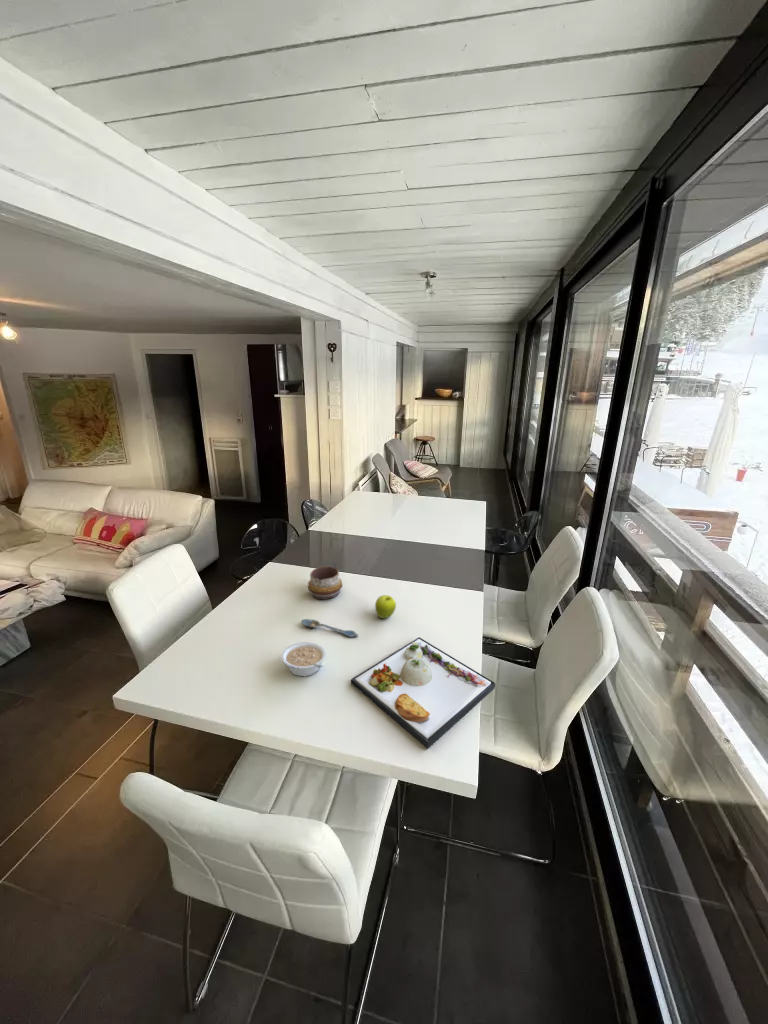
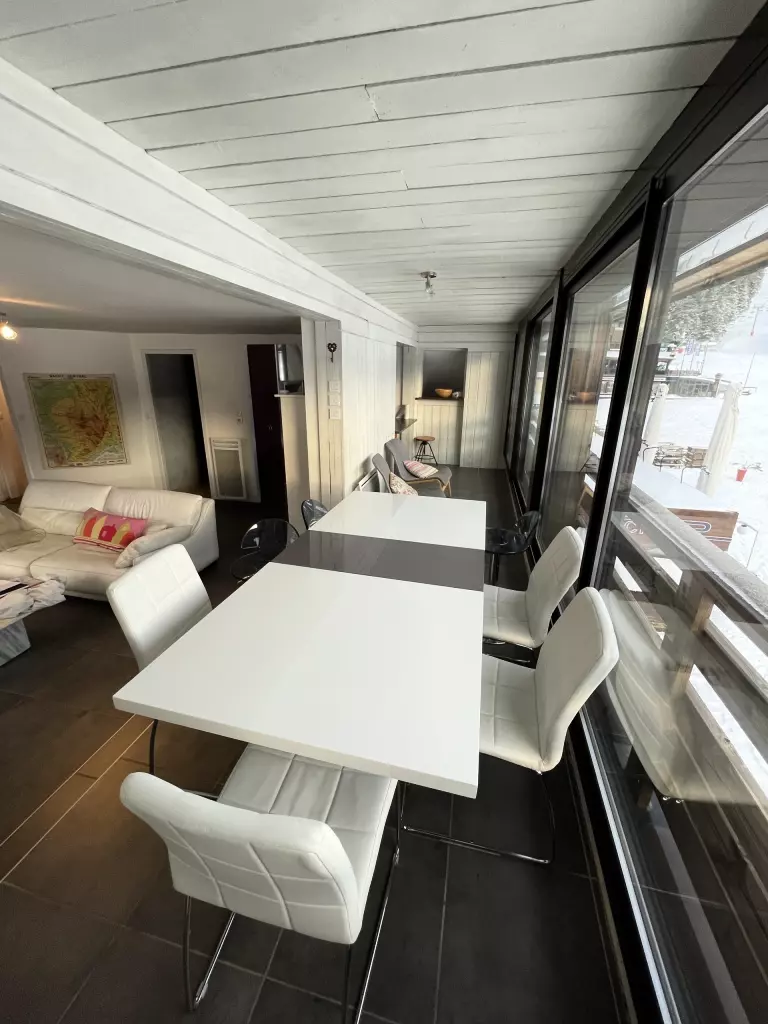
- legume [280,641,327,677]
- fruit [374,594,397,619]
- decorative bowl [307,566,343,600]
- dinner plate [350,636,496,750]
- spoon [300,618,359,638]
